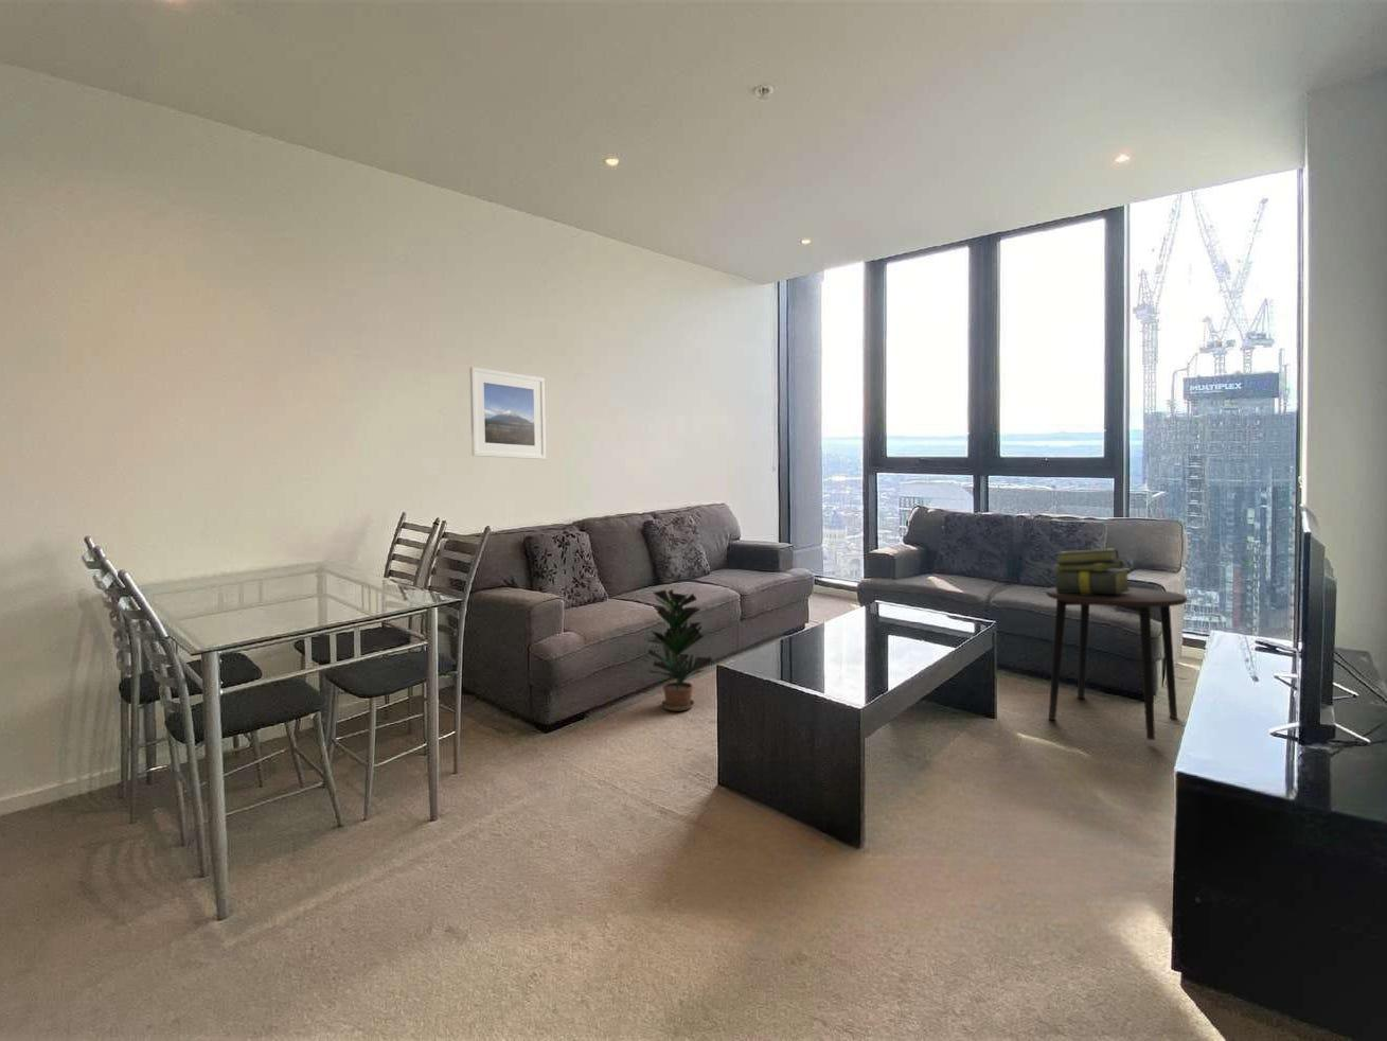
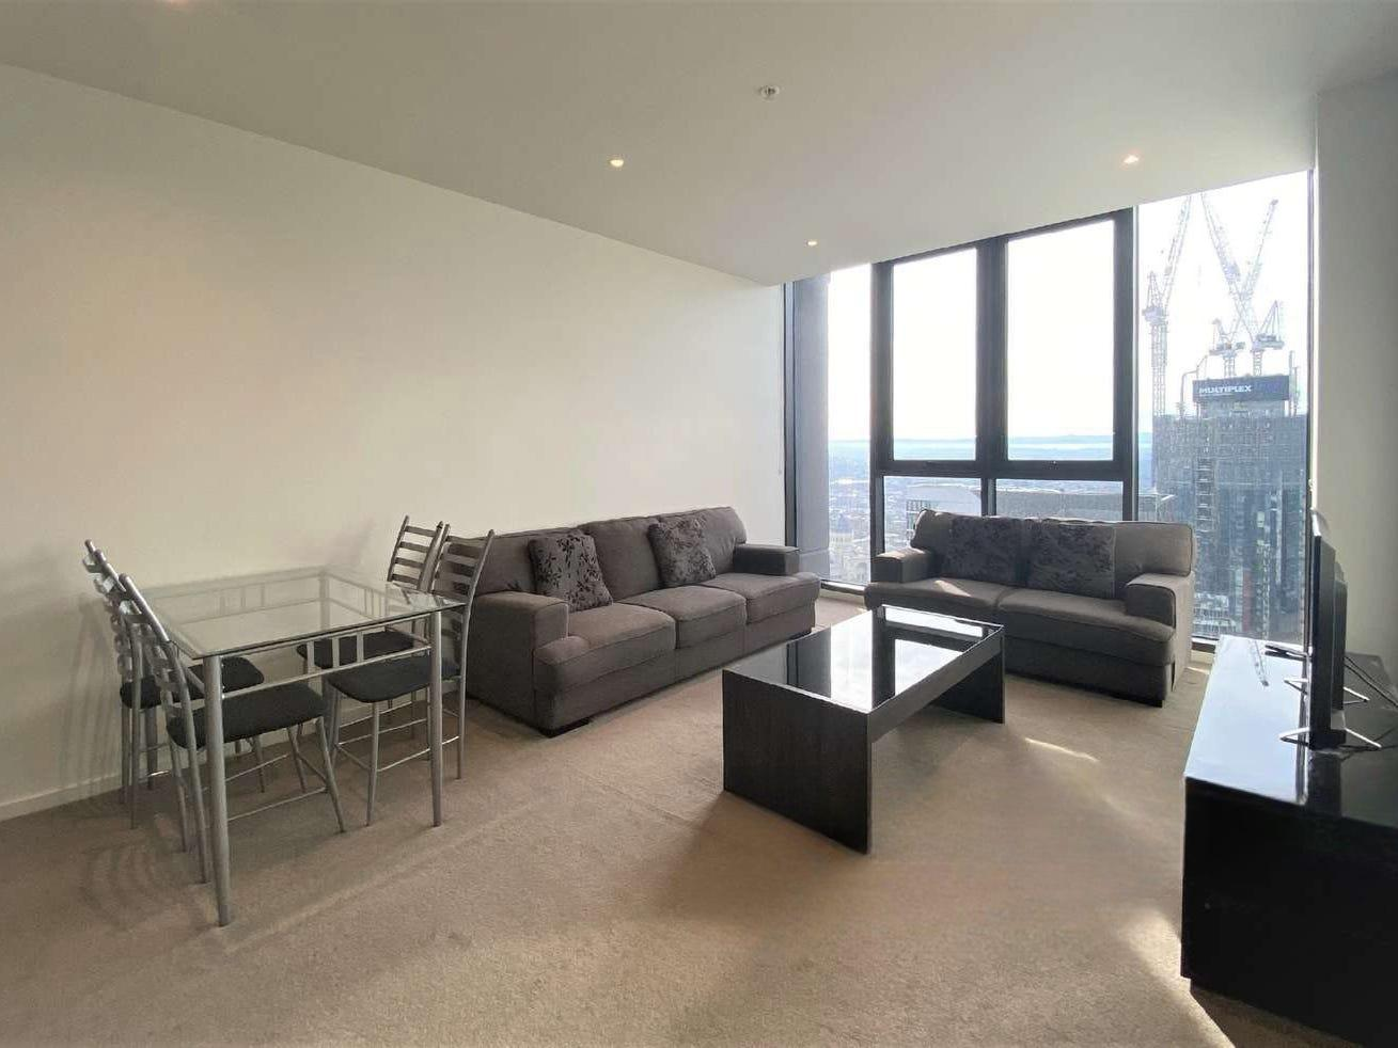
- potted plant [644,588,713,712]
- side table [1045,586,1189,741]
- stack of books [1053,548,1131,595]
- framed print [468,365,546,460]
